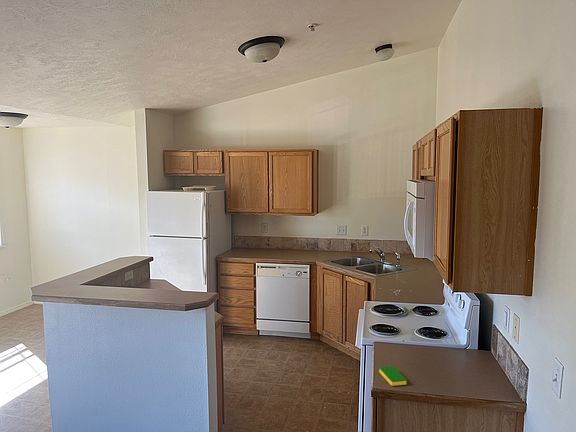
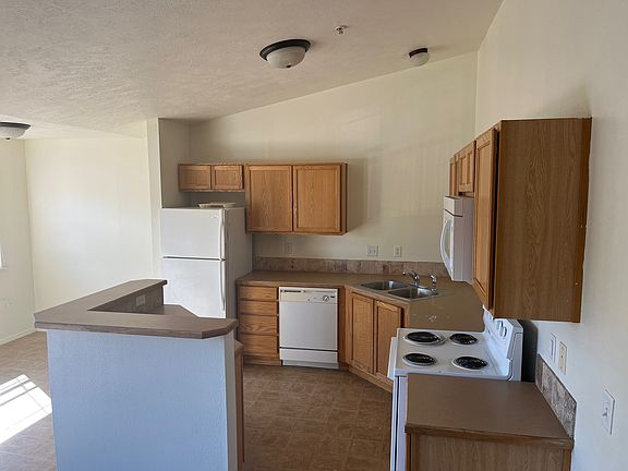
- dish sponge [378,365,407,387]
